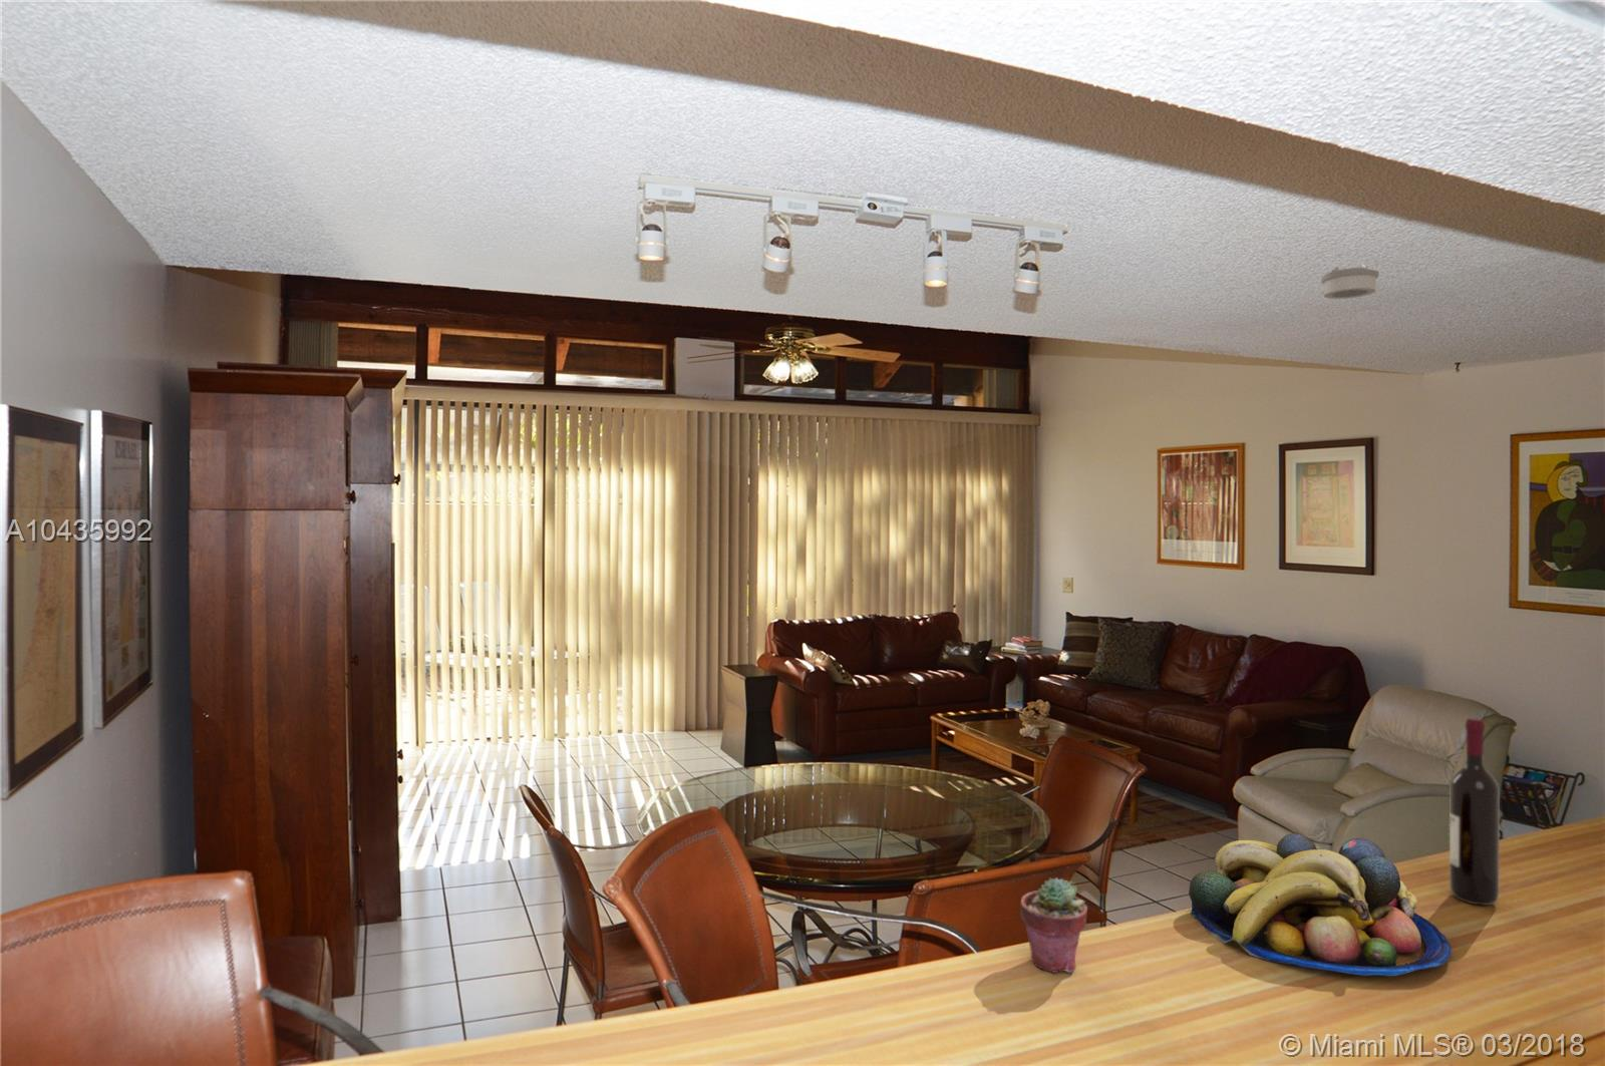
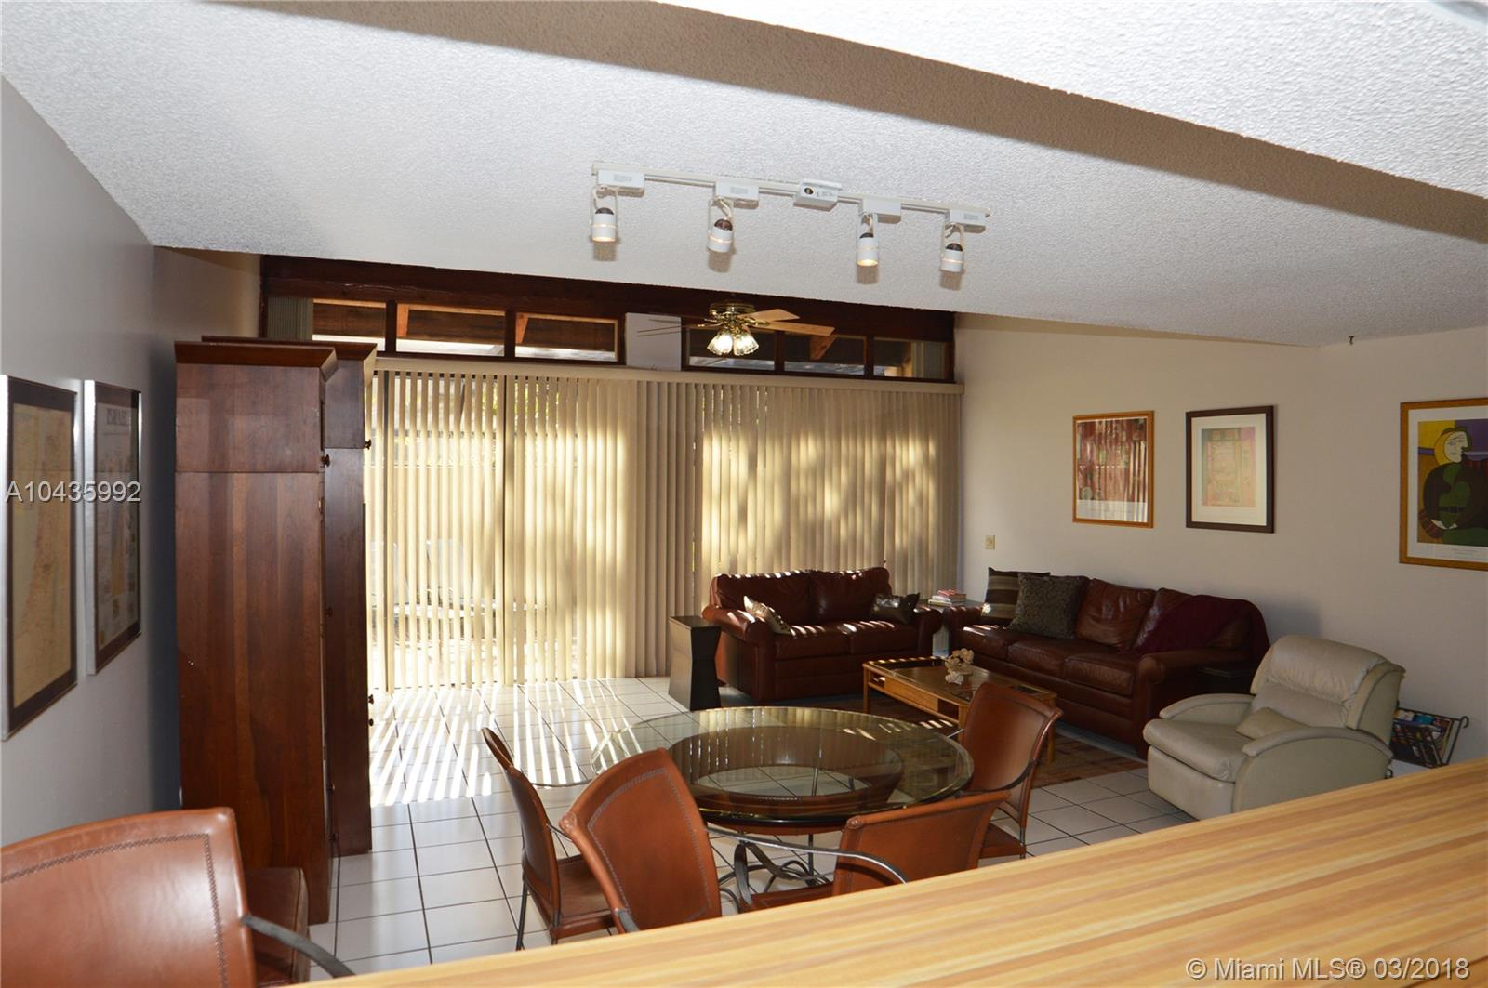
- wine bottle [1448,717,1500,905]
- potted succulent [1020,877,1089,973]
- smoke detector [1321,263,1380,300]
- fruit bowl [1187,833,1453,977]
